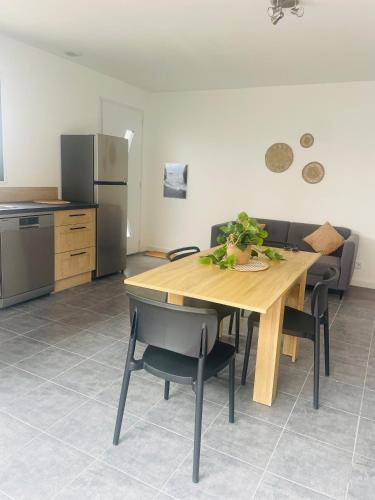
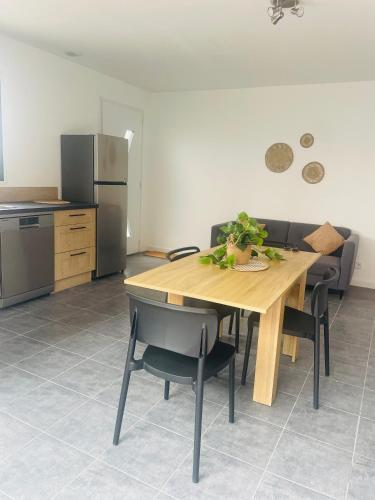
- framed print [162,163,190,200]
